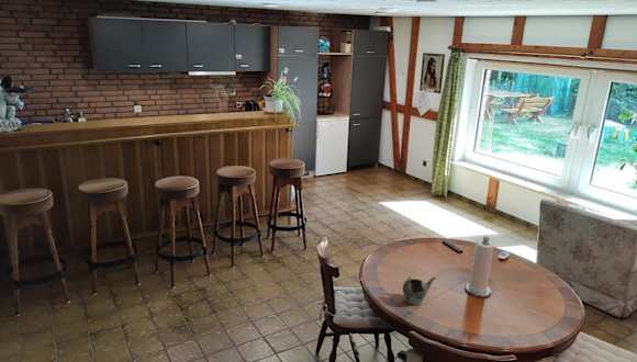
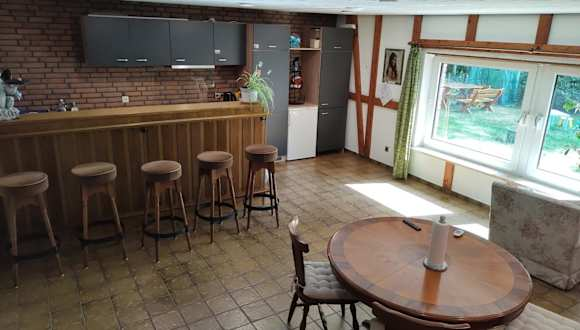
- teapot [402,275,437,306]
